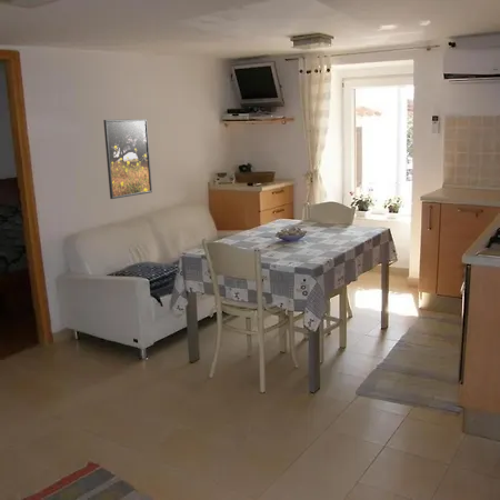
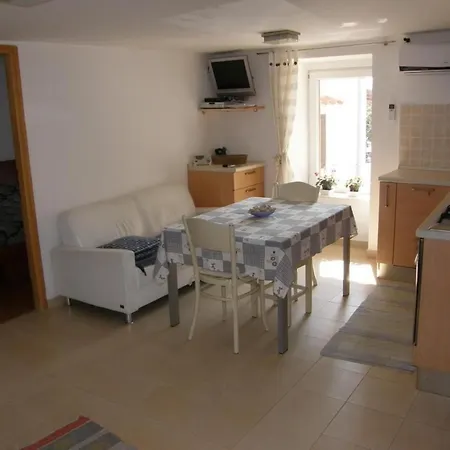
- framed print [102,118,153,200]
